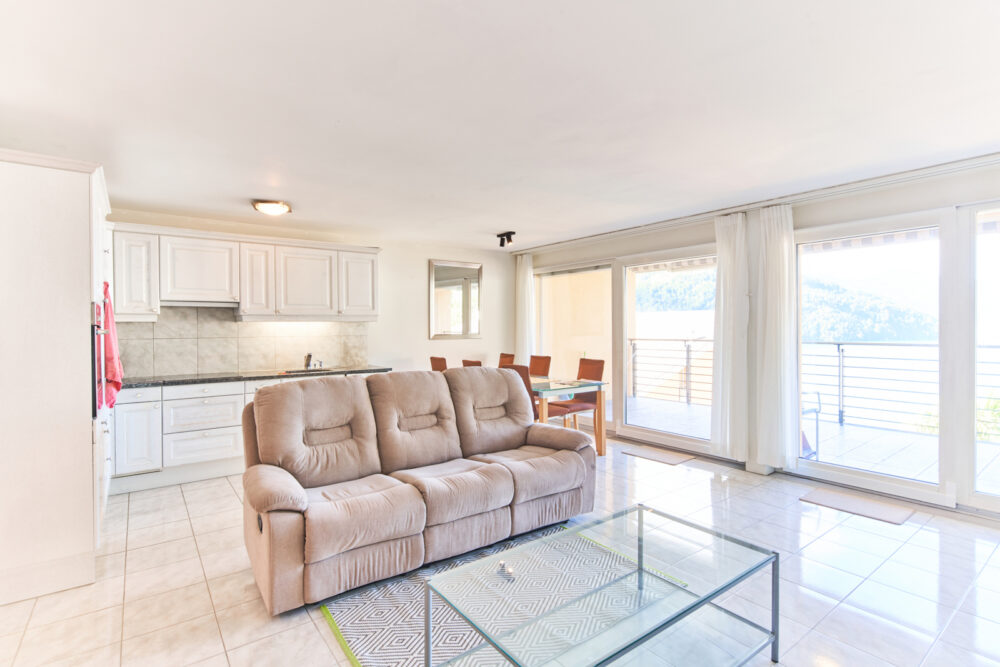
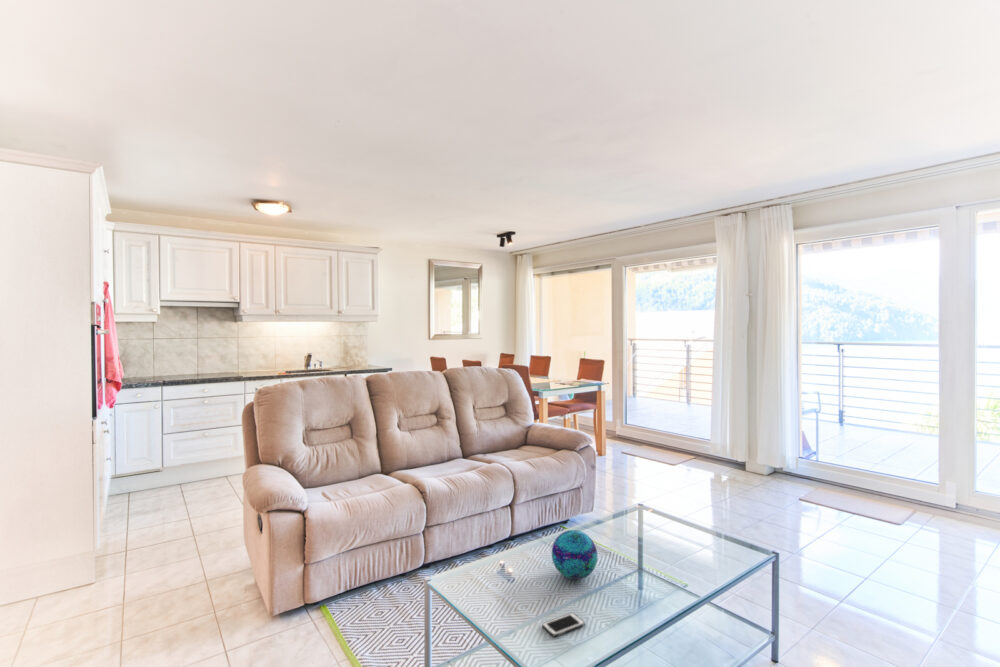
+ decorative ball [551,529,598,581]
+ cell phone [541,612,586,637]
